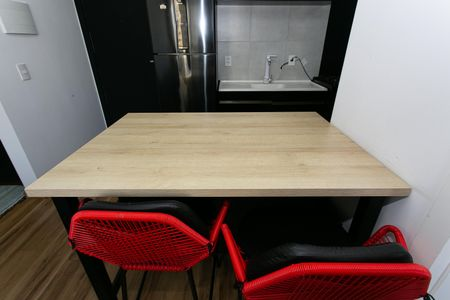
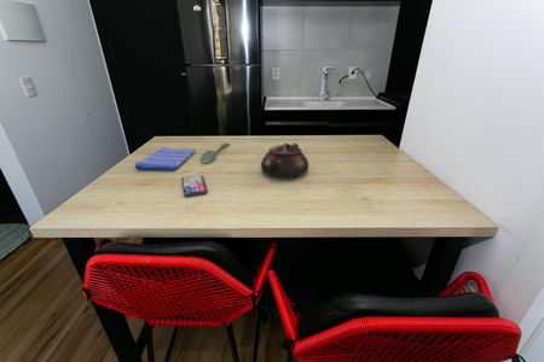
+ spoon [199,142,231,165]
+ teapot [260,142,309,180]
+ smartphone [180,174,208,198]
+ dish towel [133,146,196,171]
